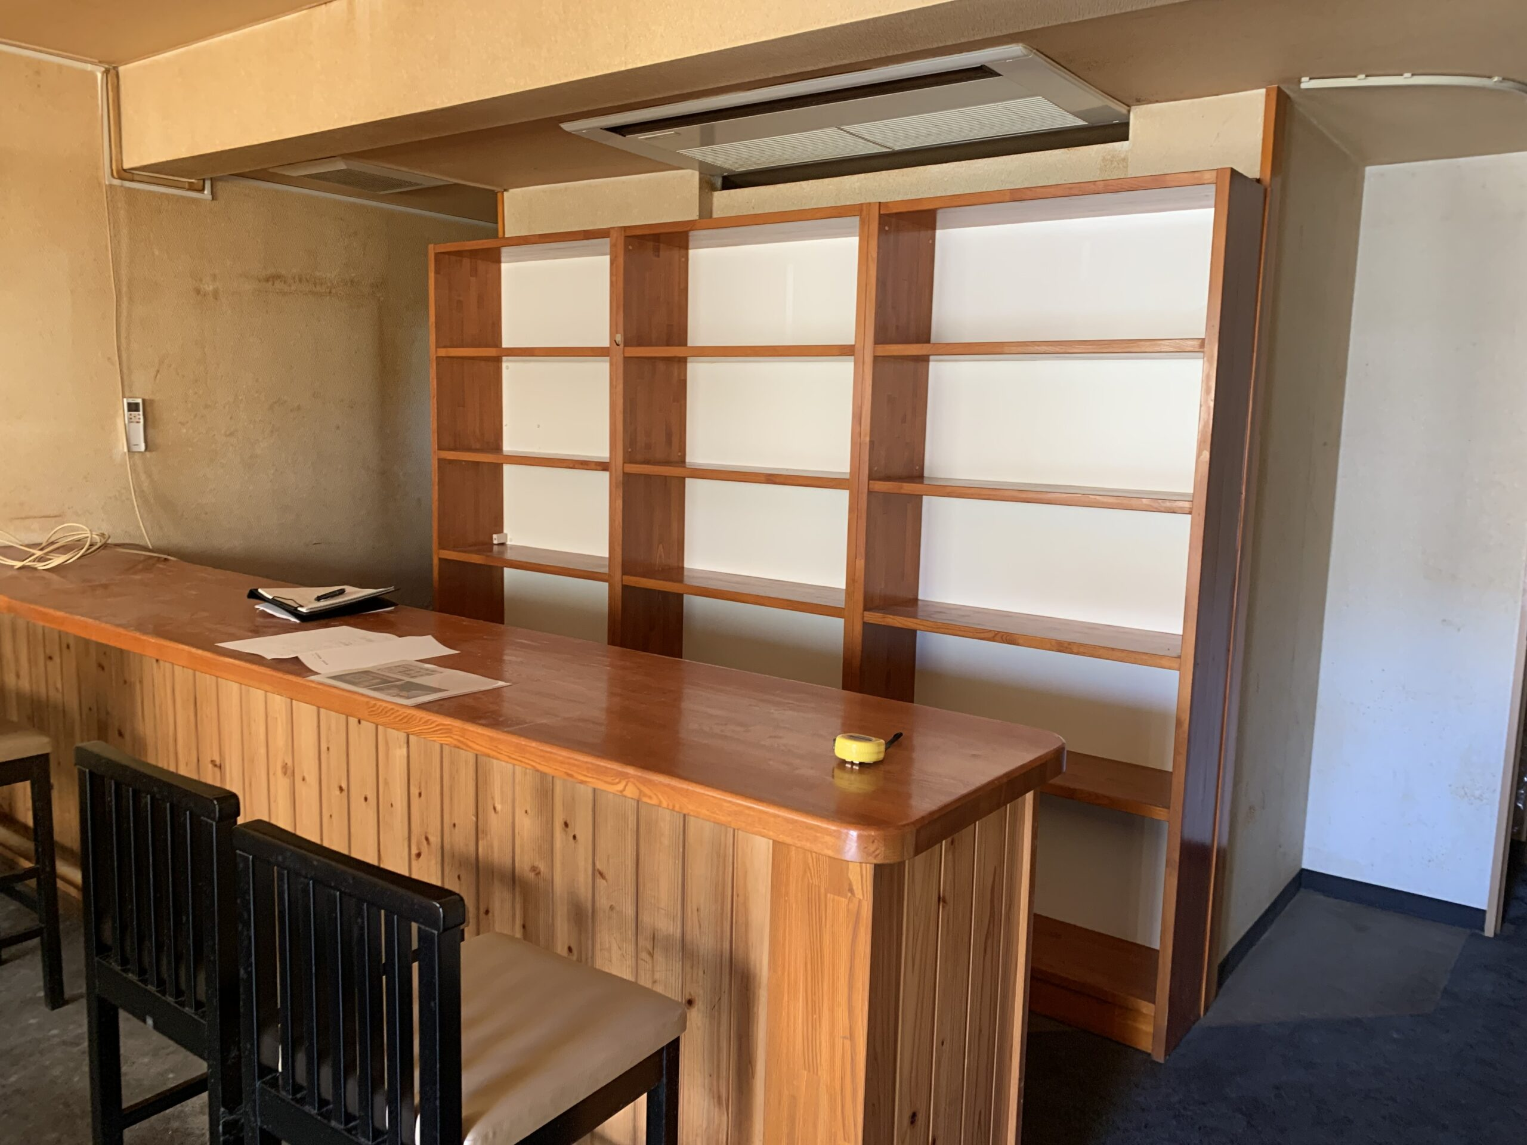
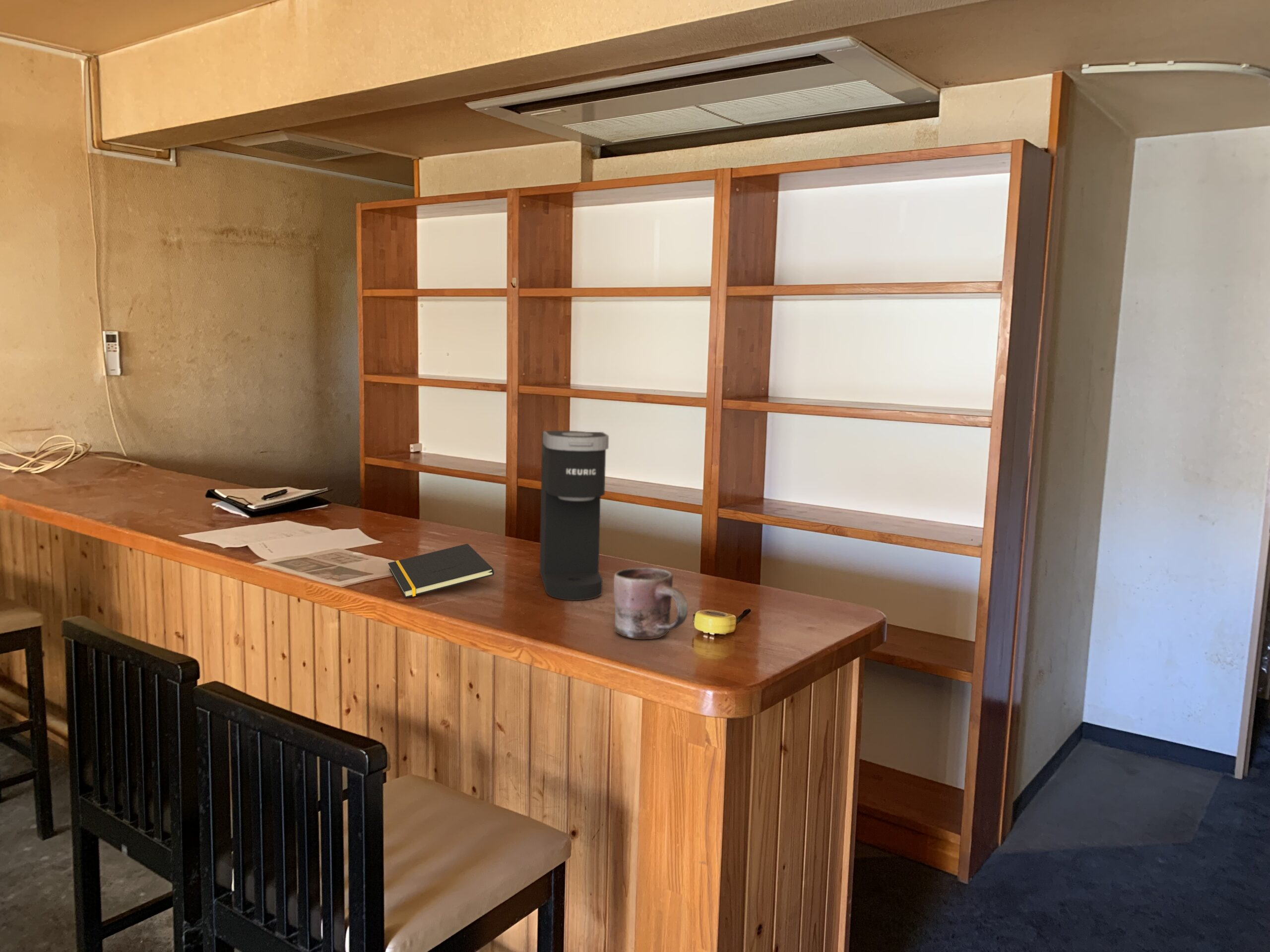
+ notepad [387,543,495,598]
+ coffee maker [539,430,609,601]
+ mug [613,567,688,640]
